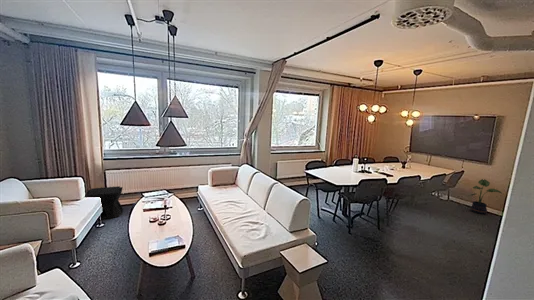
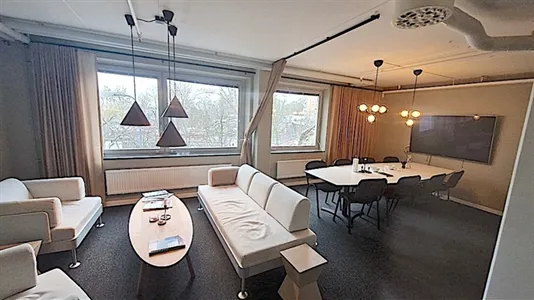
- side table [84,185,137,220]
- potted plant [468,178,503,215]
